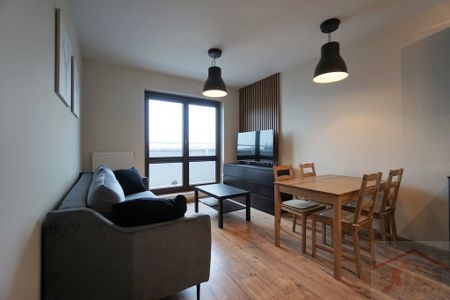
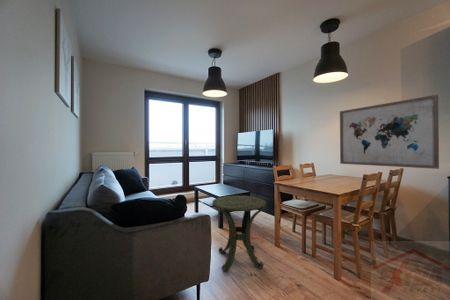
+ wall art [339,94,440,170]
+ side table [211,194,267,272]
